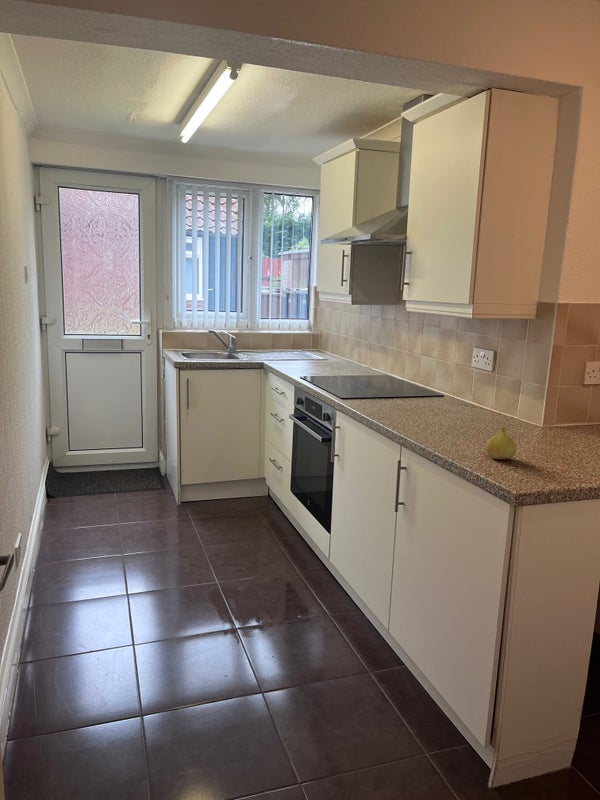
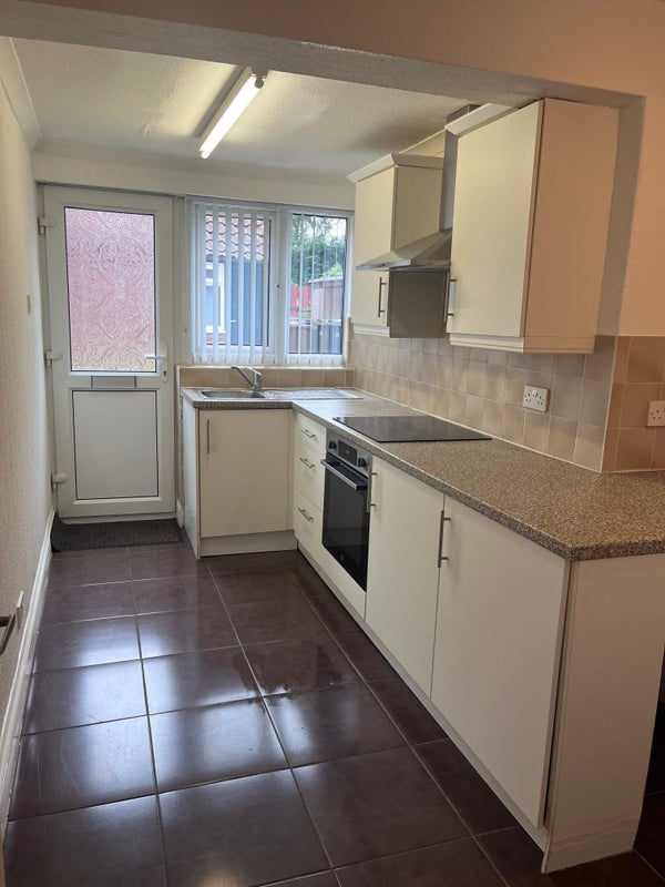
- fruit [485,425,517,460]
